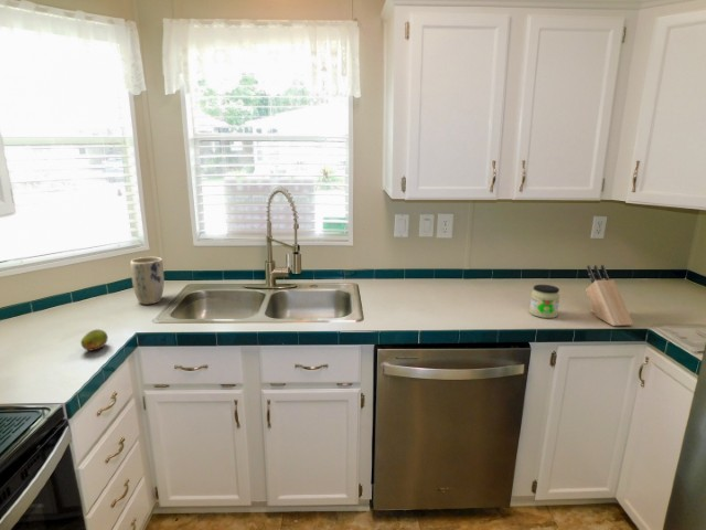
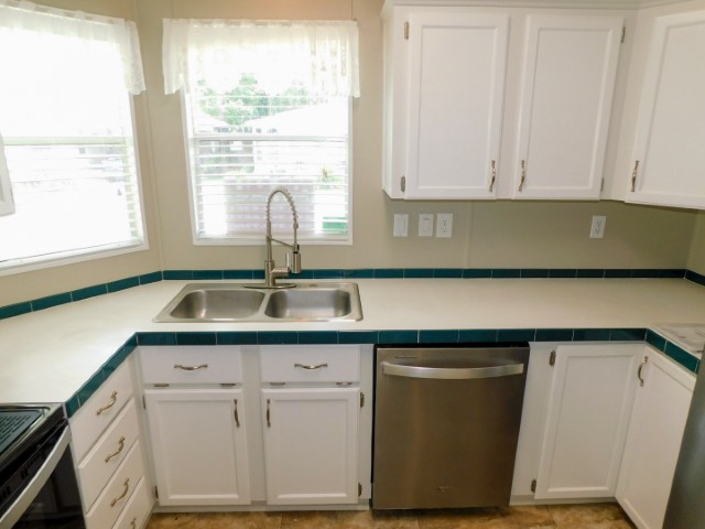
- fruit [79,328,109,352]
- plant pot [129,256,165,306]
- knife block [585,264,634,327]
- jar [528,284,560,319]
